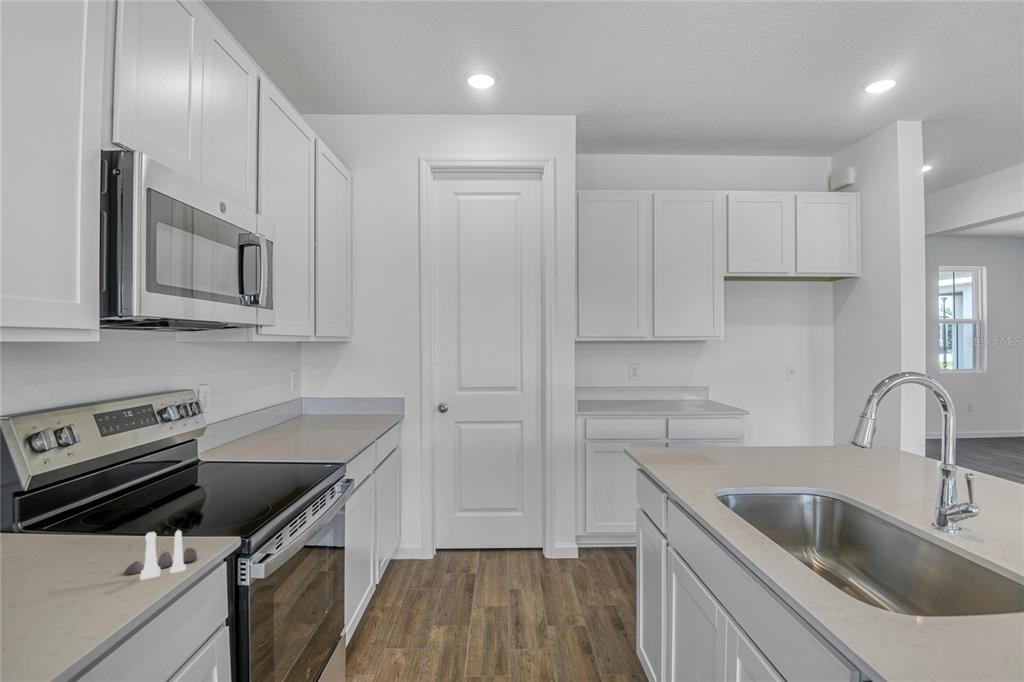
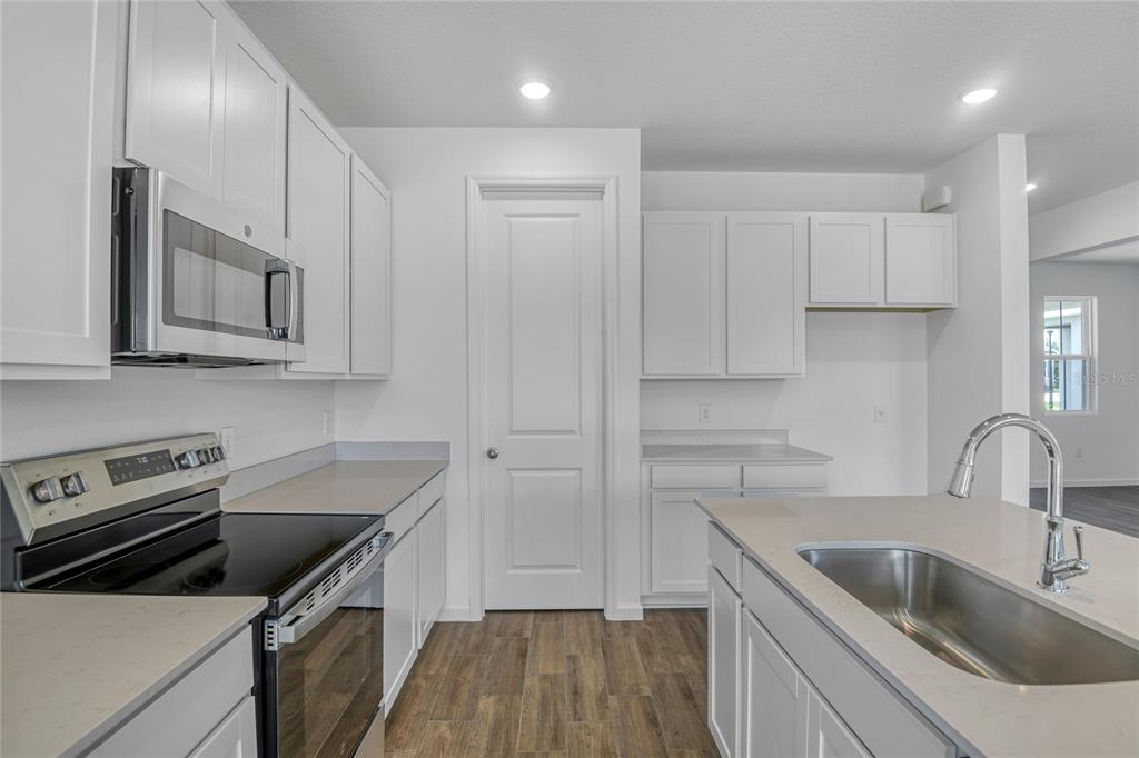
- salt and pepper shaker set [123,529,198,581]
